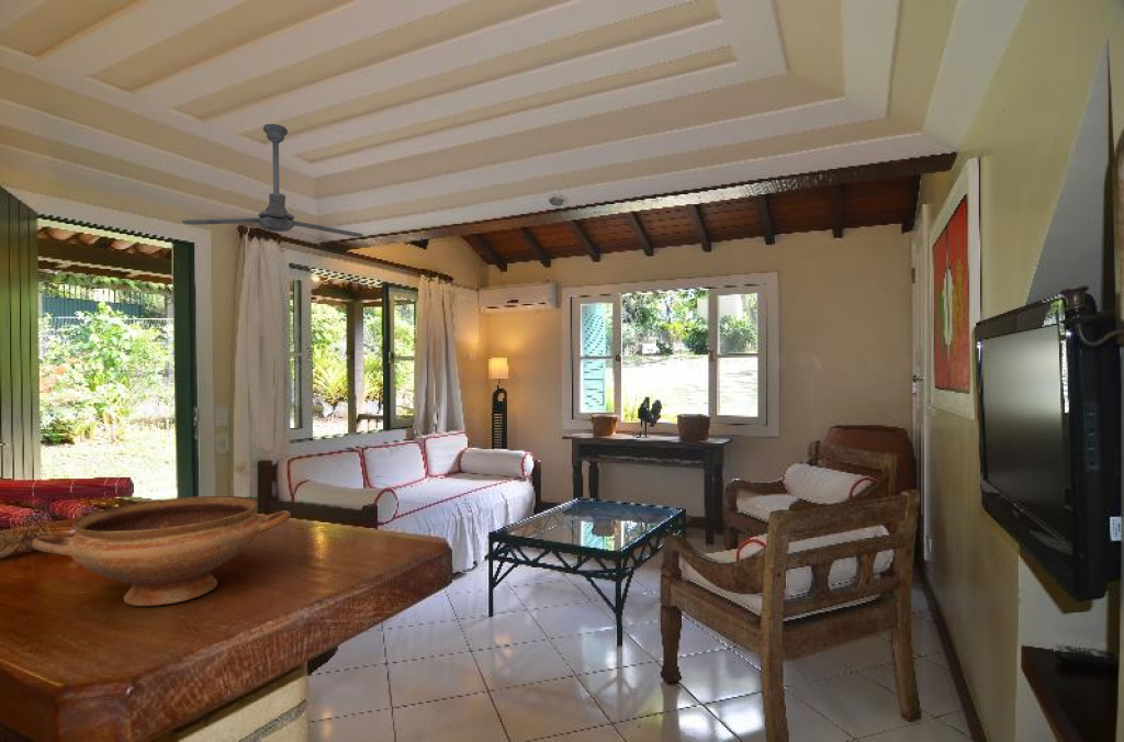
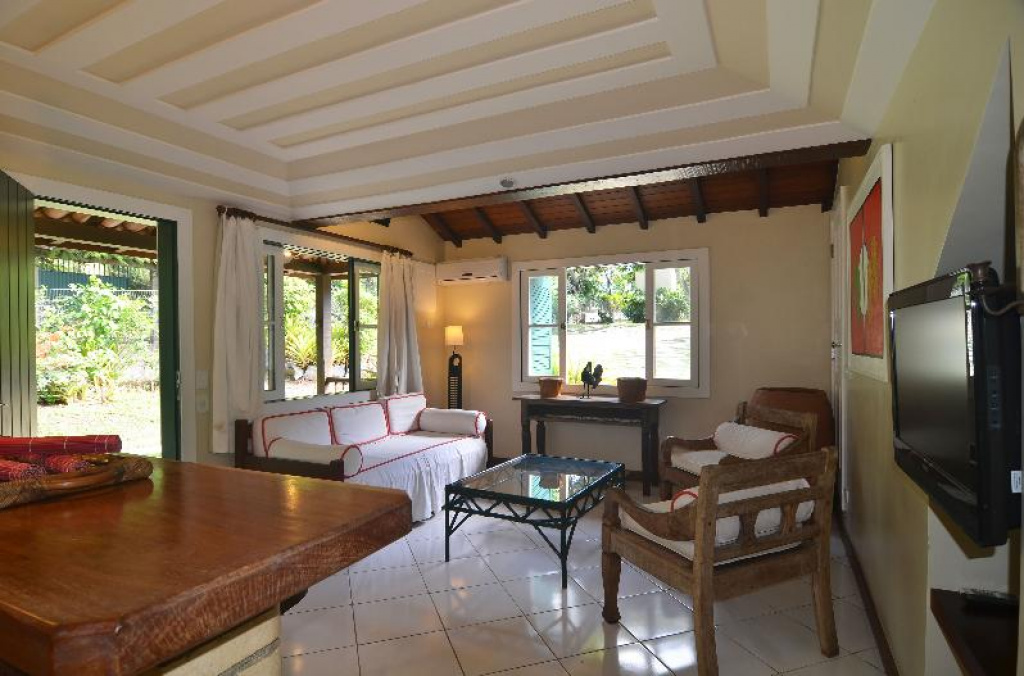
- ceiling fan [181,123,363,238]
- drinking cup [31,495,292,607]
